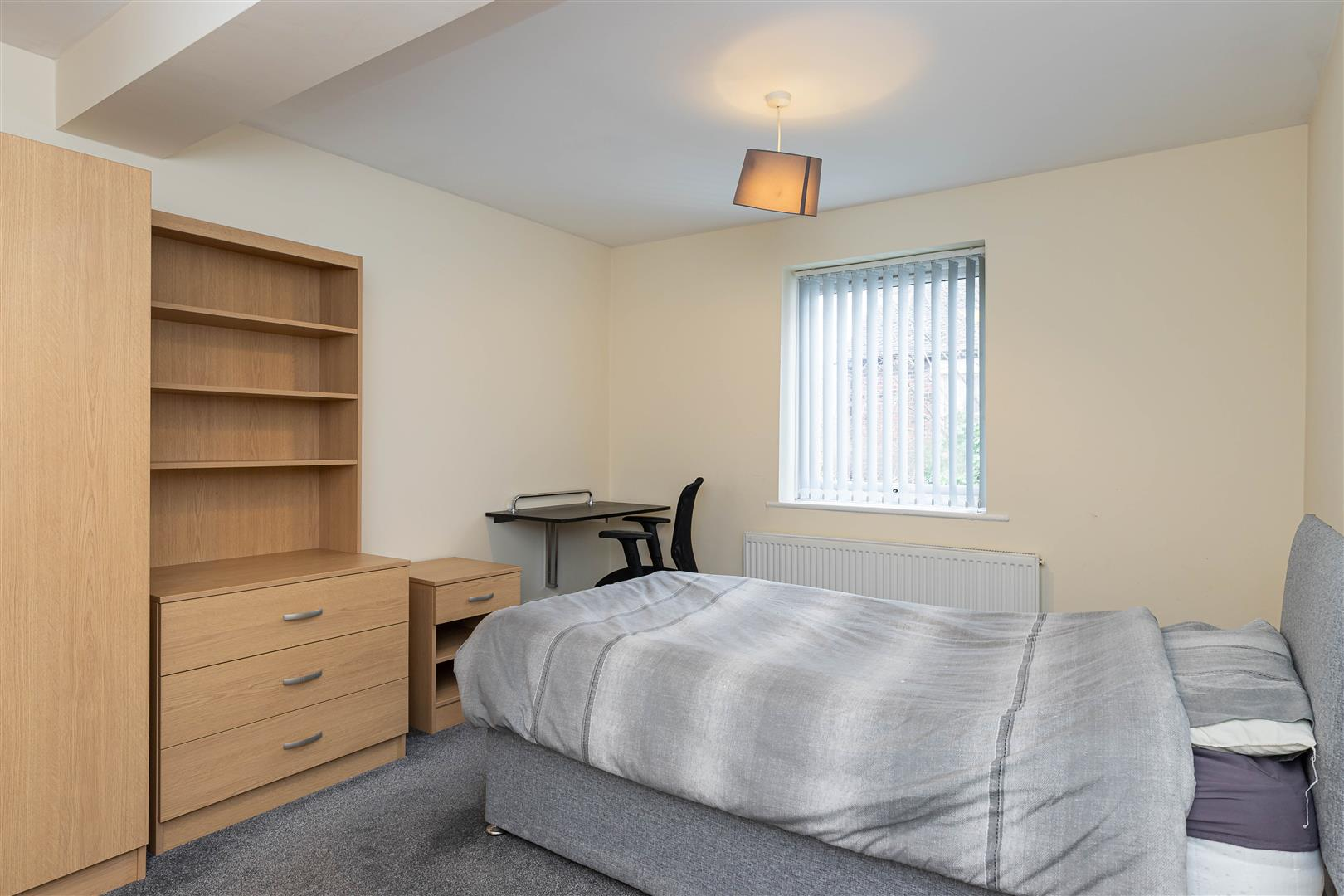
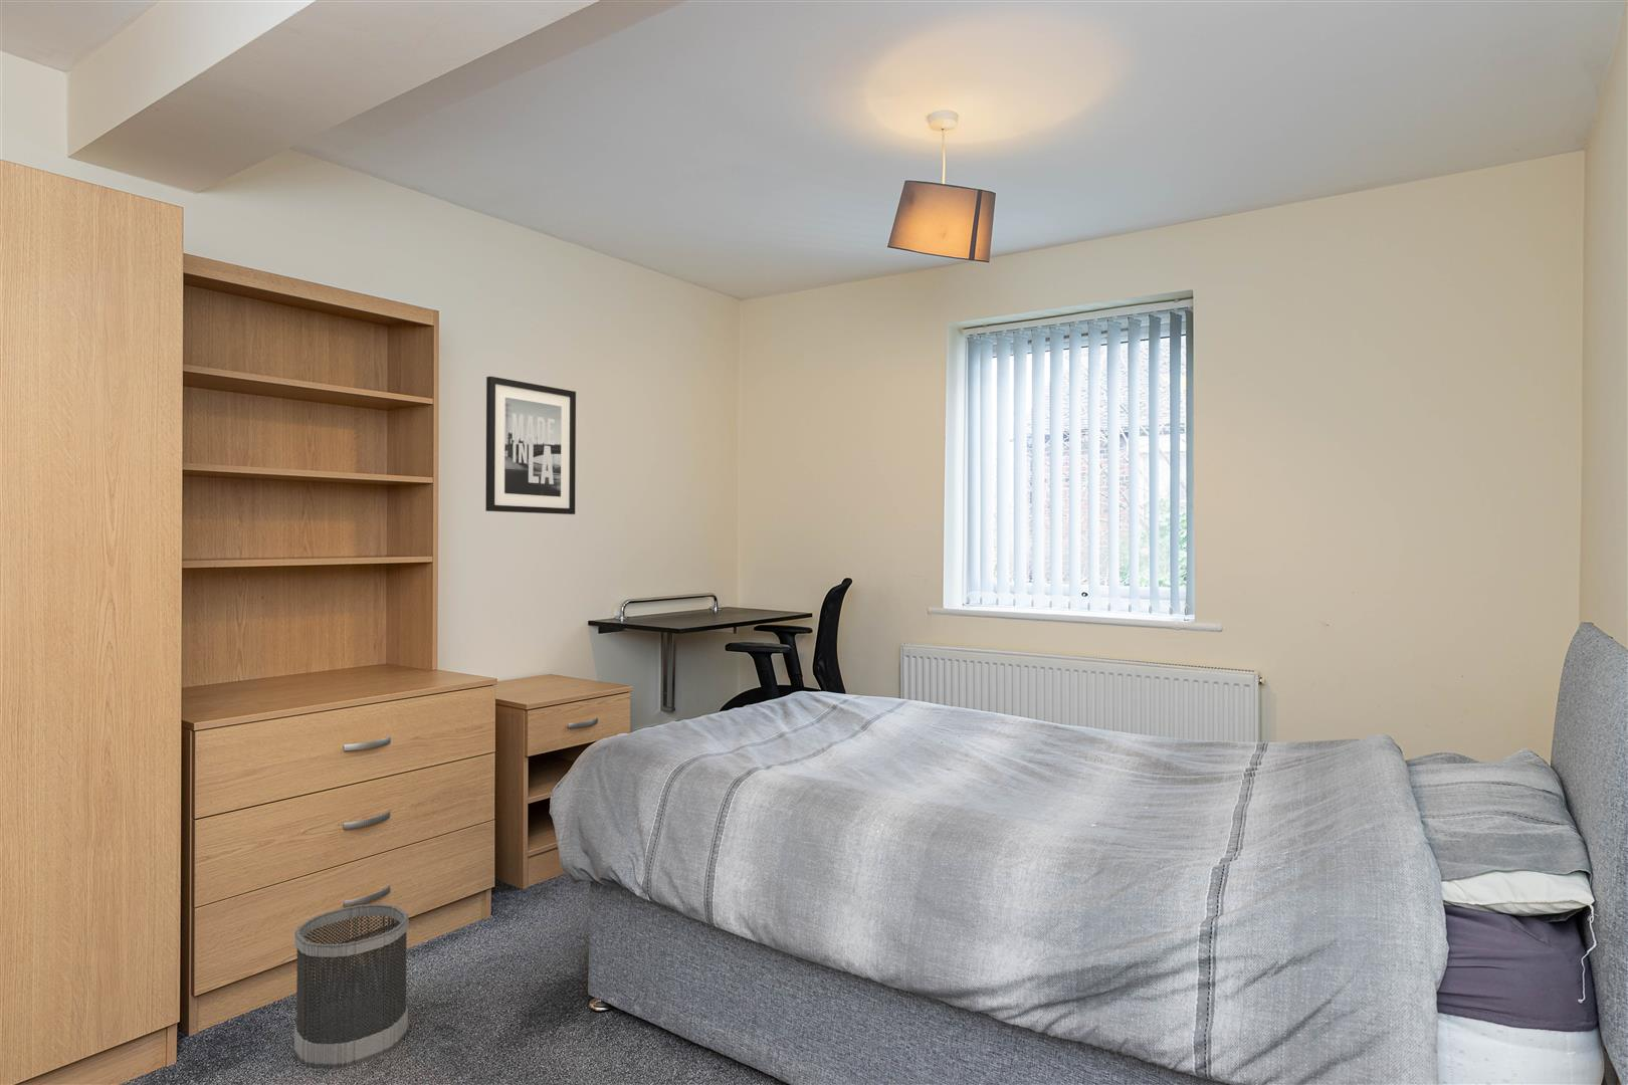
+ wastebasket [293,903,409,1069]
+ wall art [485,375,577,516]
